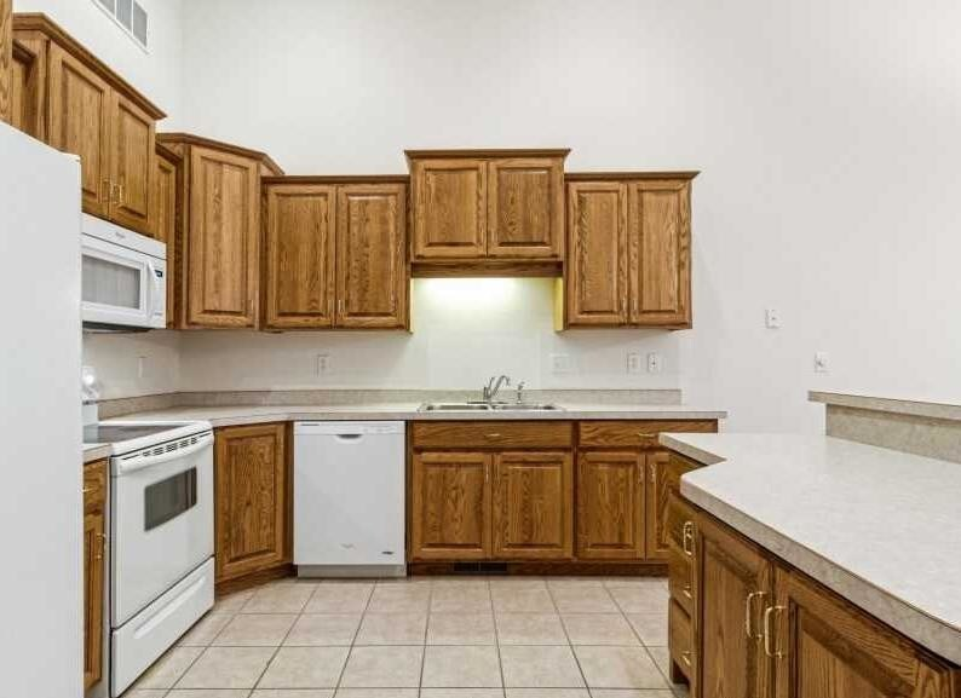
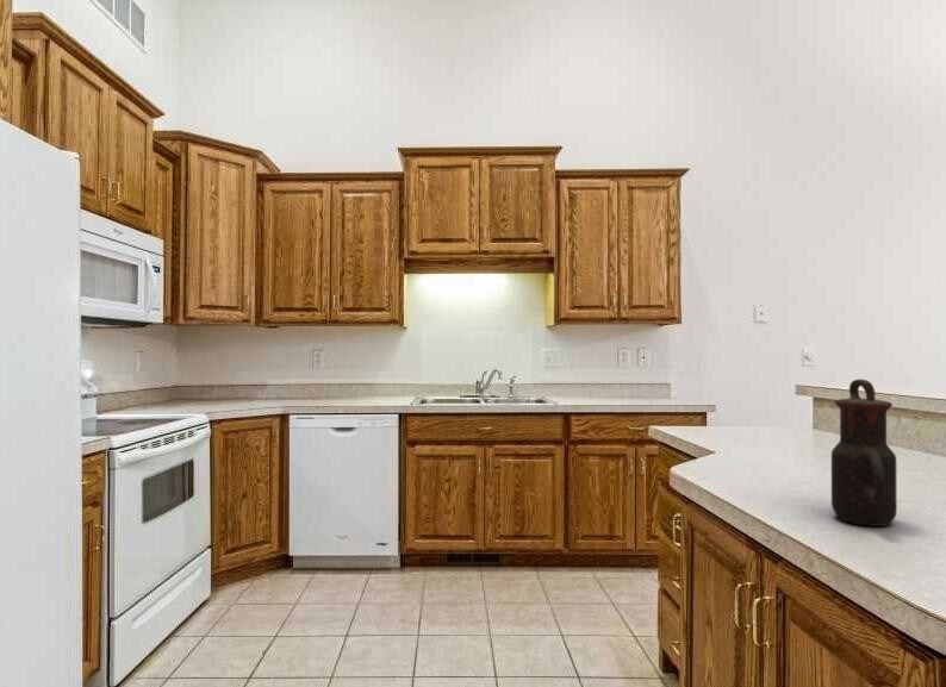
+ teapot [830,377,898,527]
